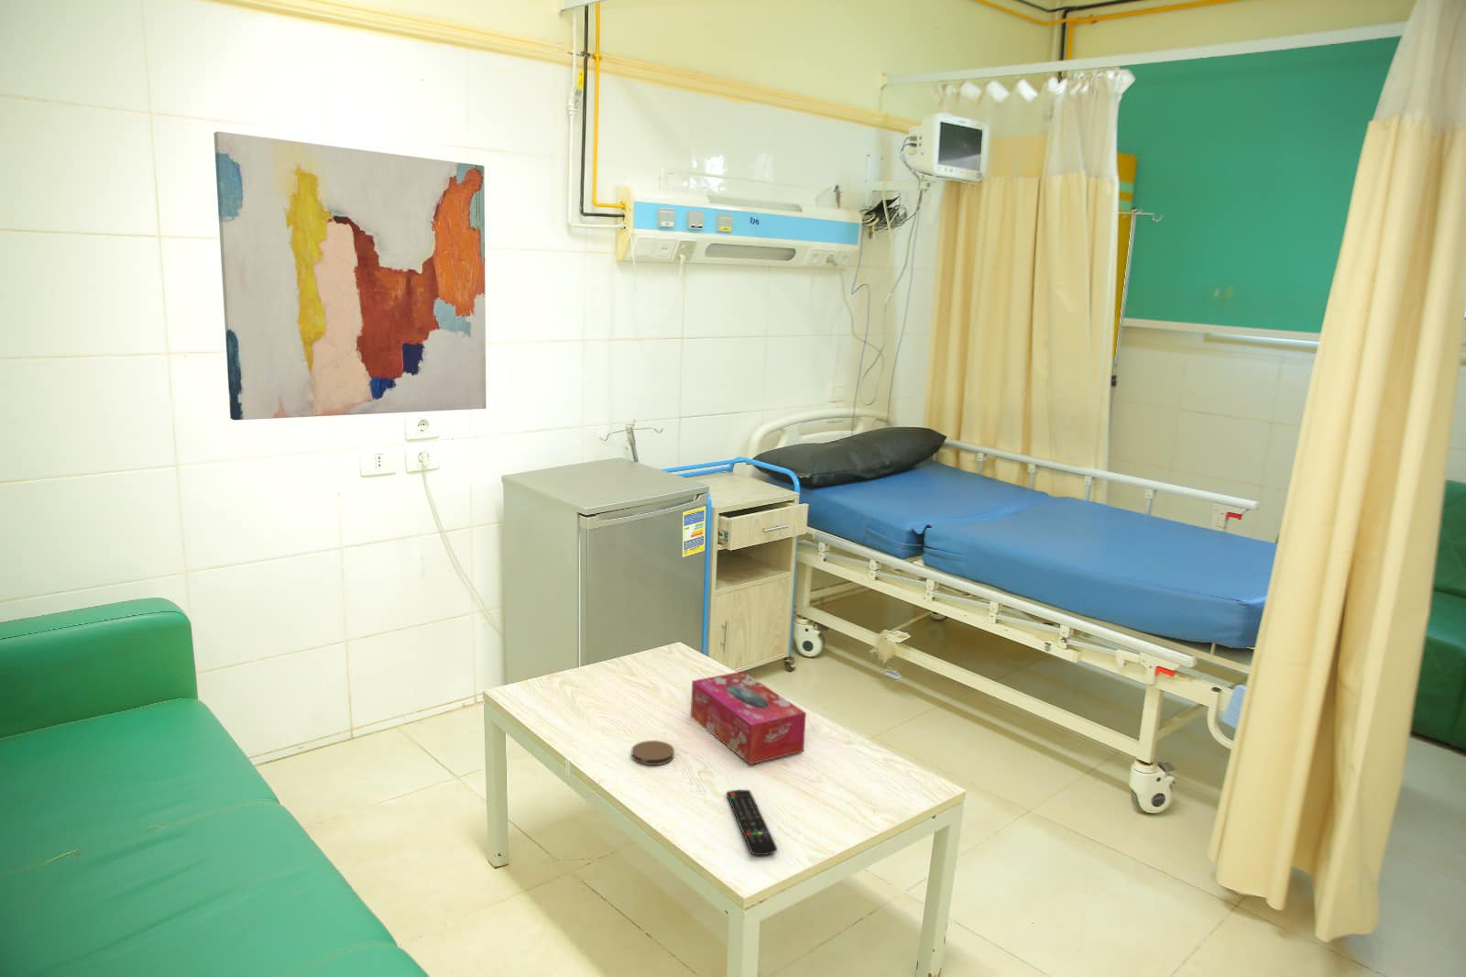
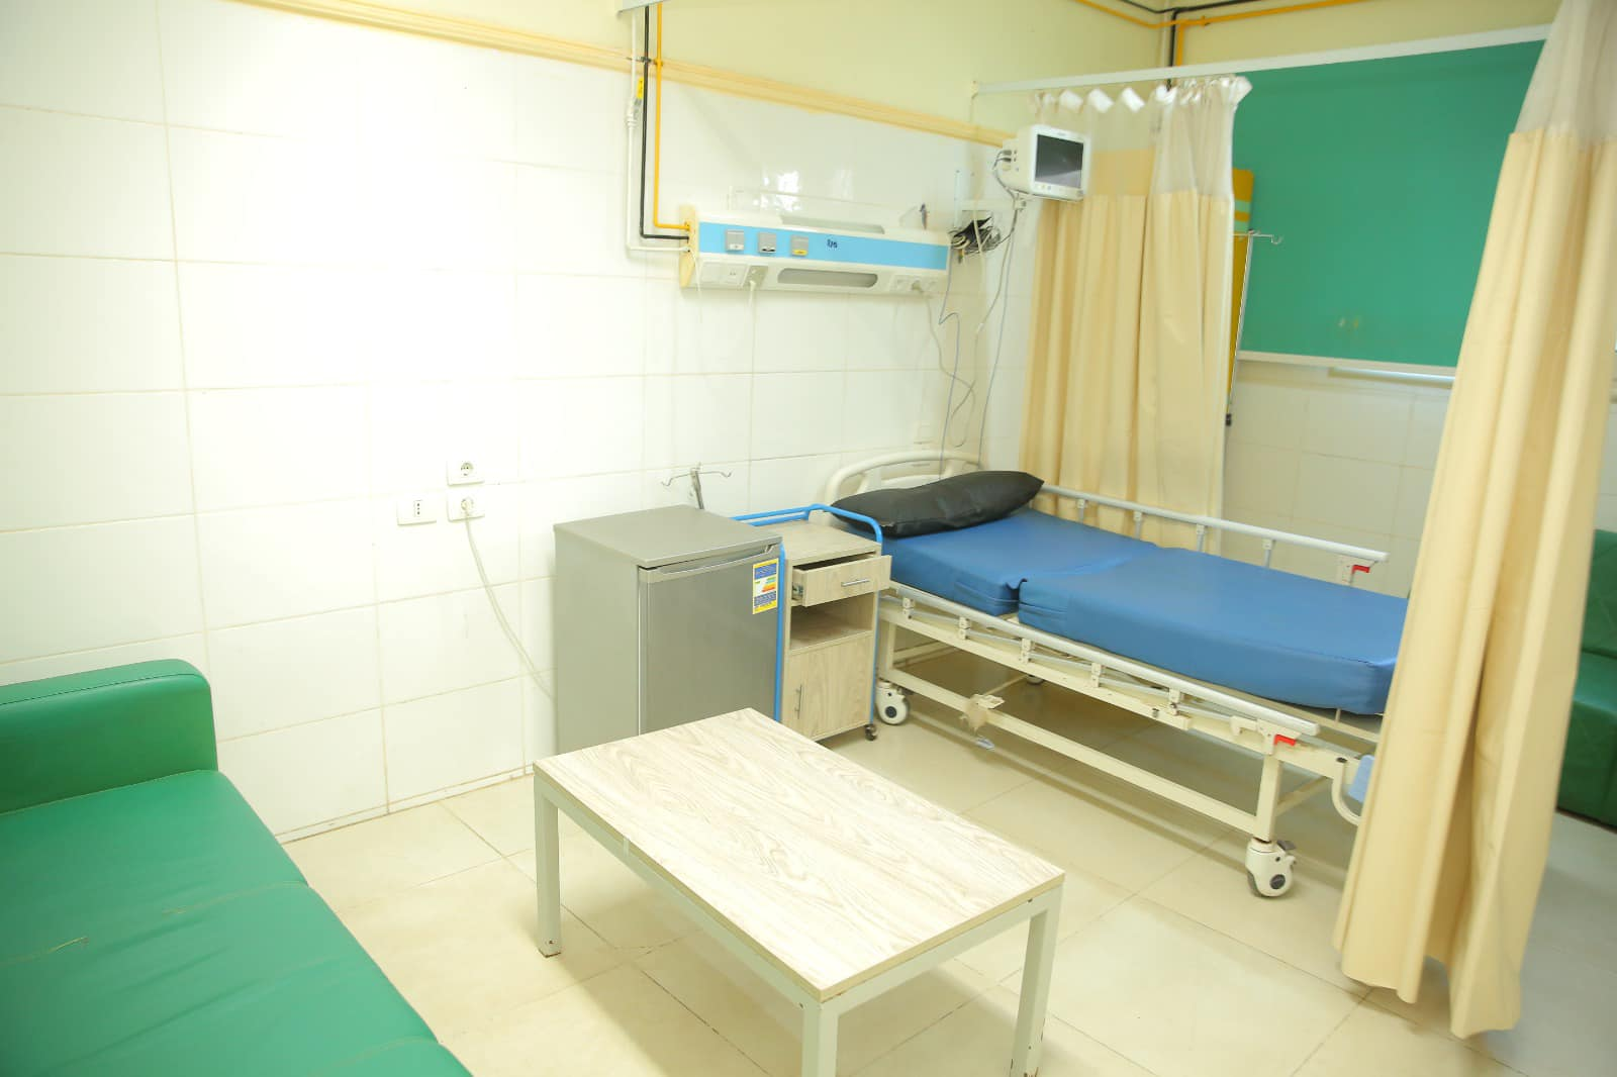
- tissue box [690,670,808,765]
- remote control [726,789,778,856]
- wall art [213,130,486,421]
- coaster [630,739,676,767]
